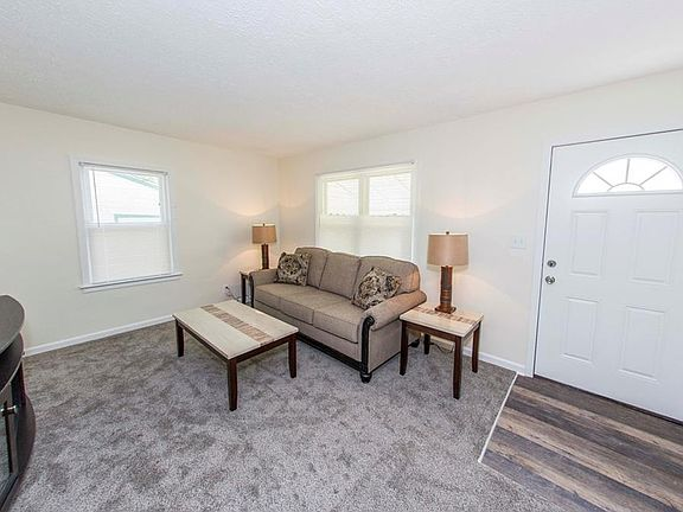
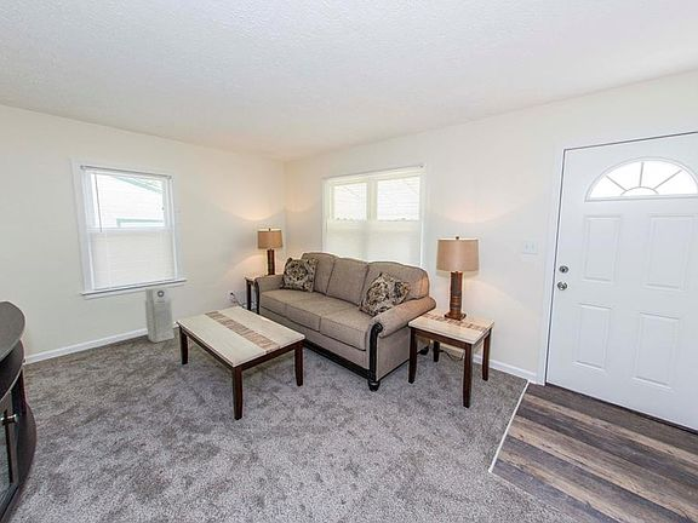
+ air purifier [144,286,176,344]
